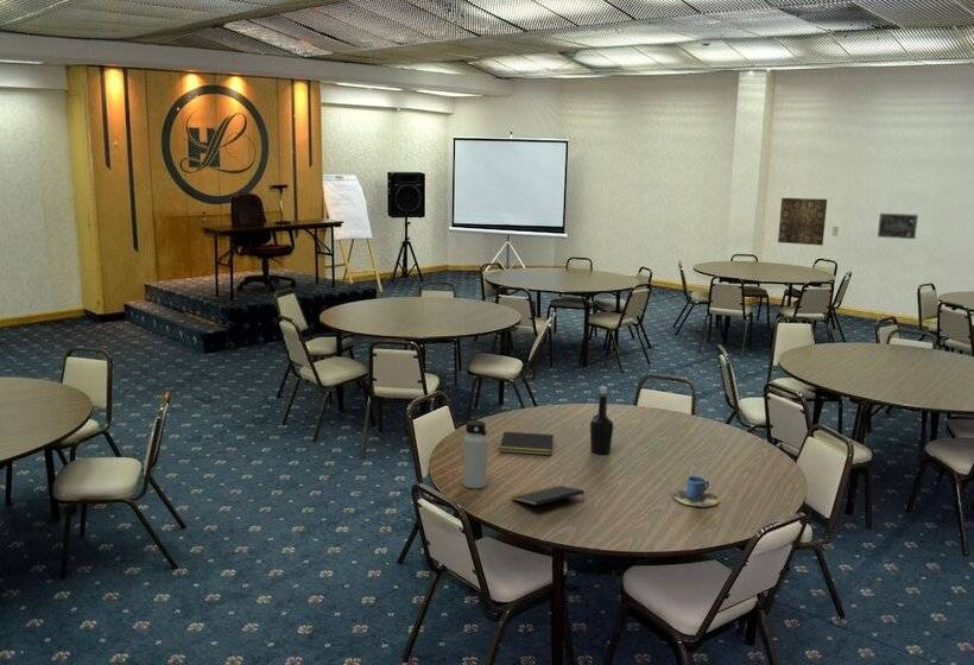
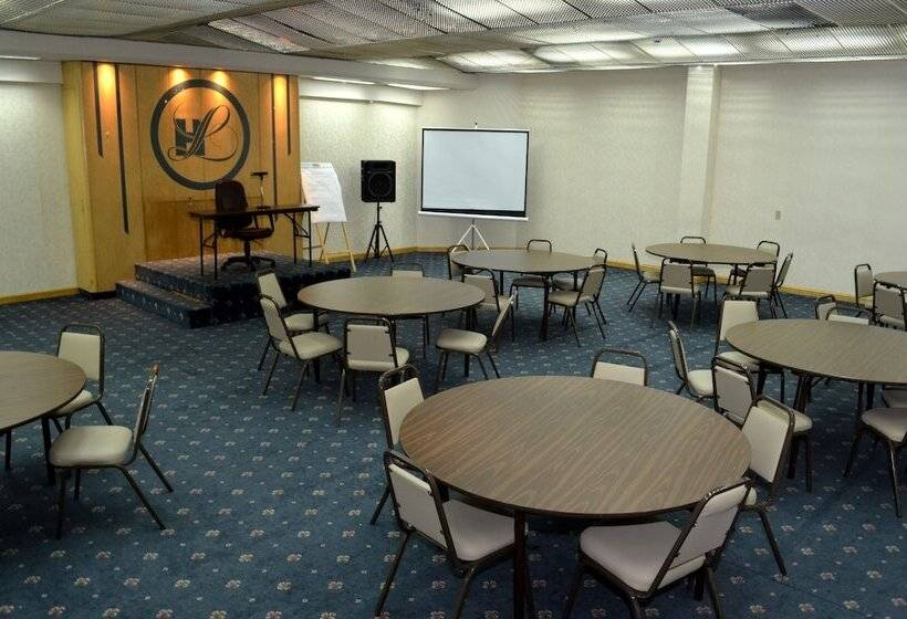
- bottle [589,385,614,455]
- notepad [499,431,555,456]
- water bottle [462,419,488,489]
- wall art [877,213,919,240]
- wall art [777,197,828,246]
- notepad [510,484,586,507]
- cup [671,475,720,508]
